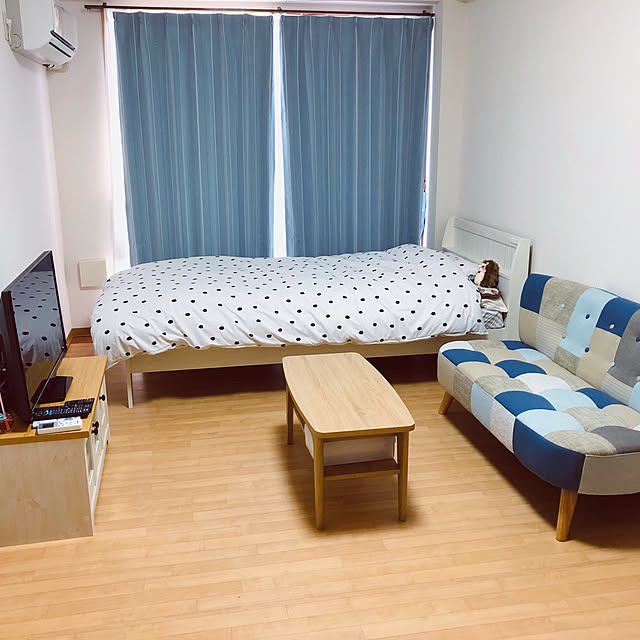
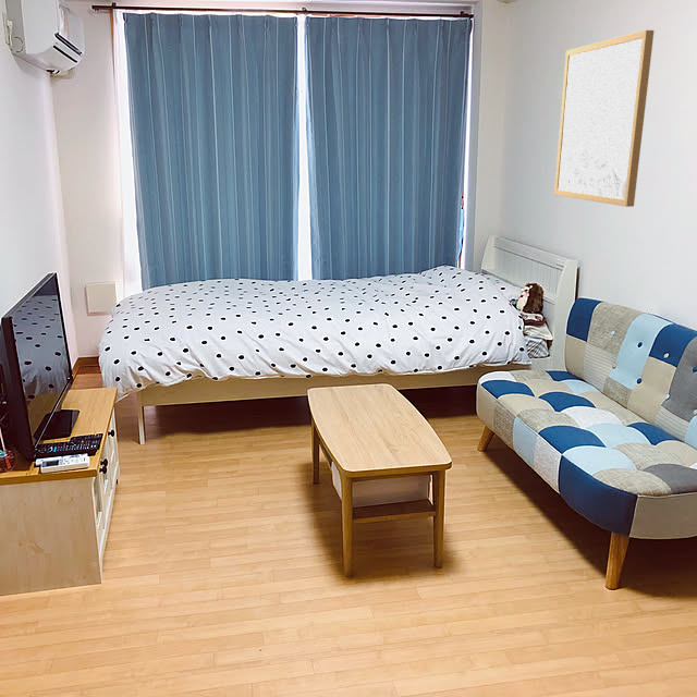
+ wall art [553,29,656,208]
